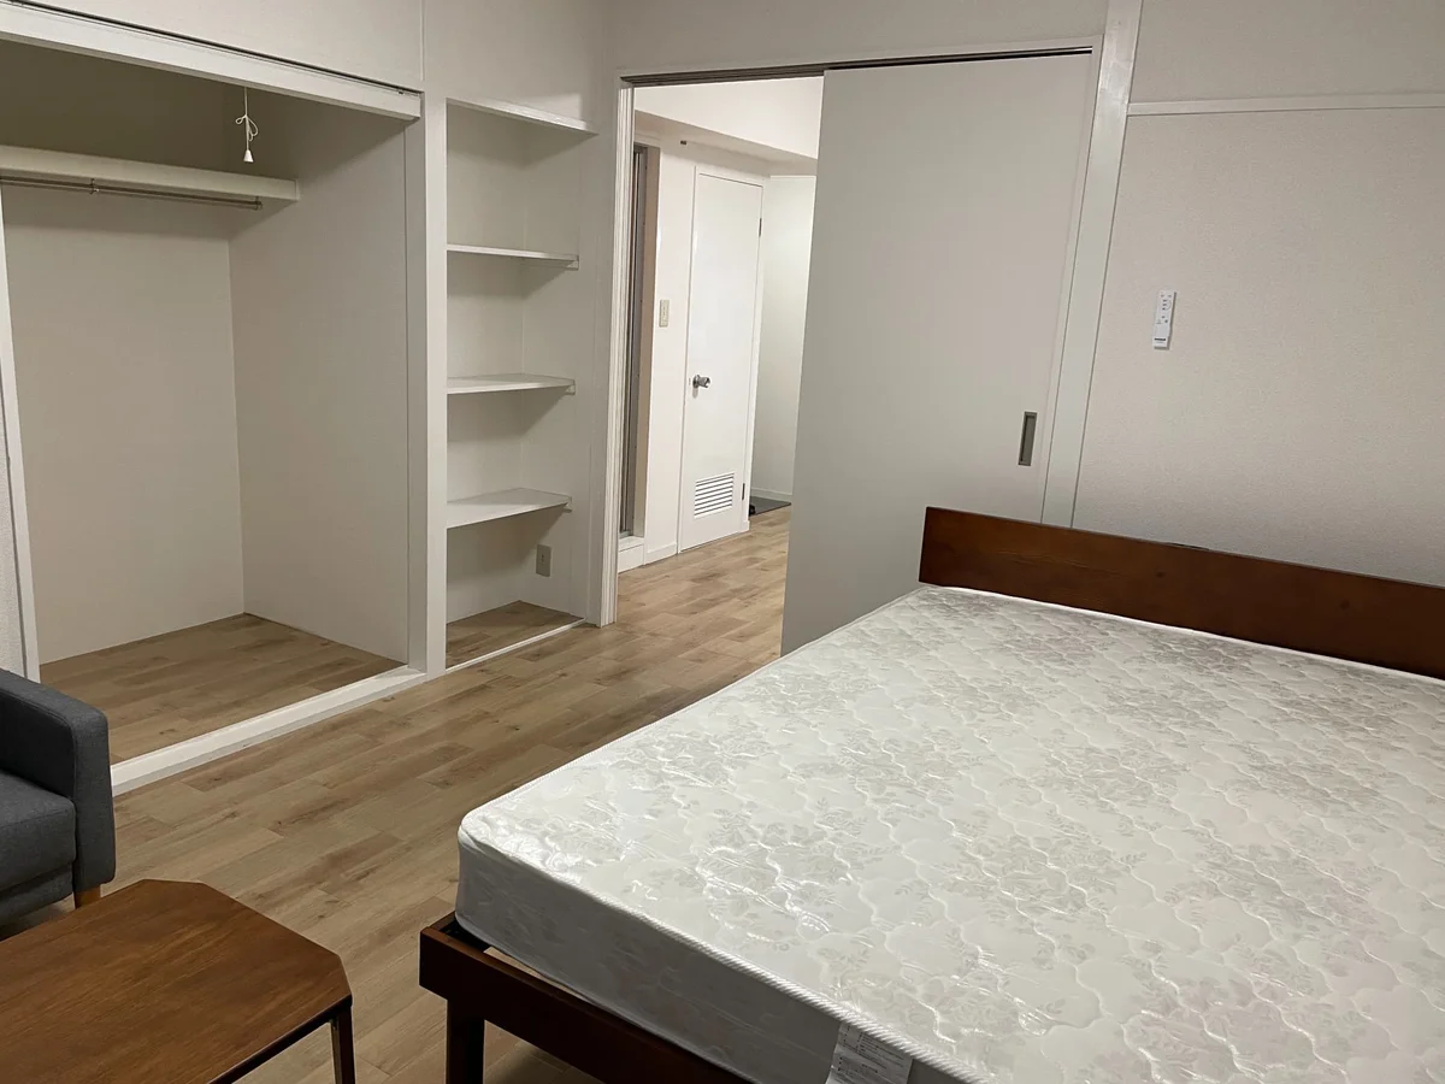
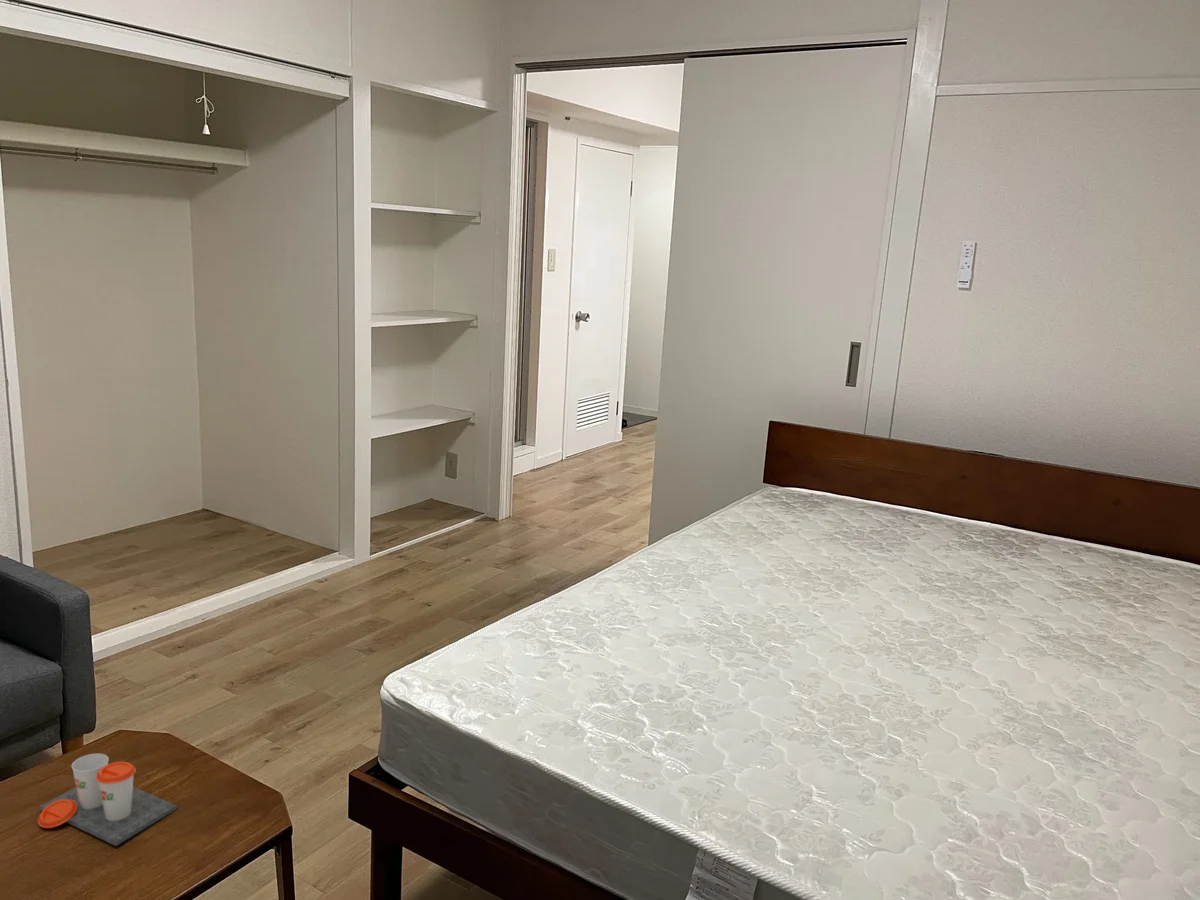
+ cup [37,753,178,847]
